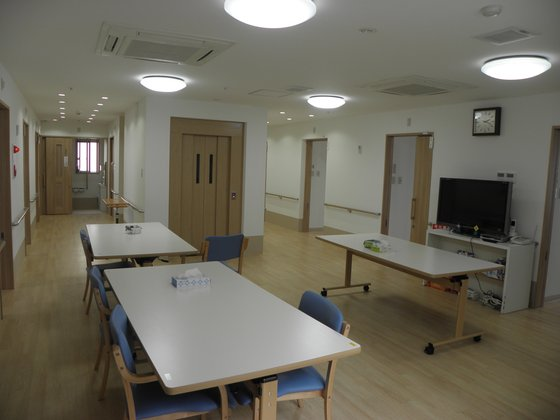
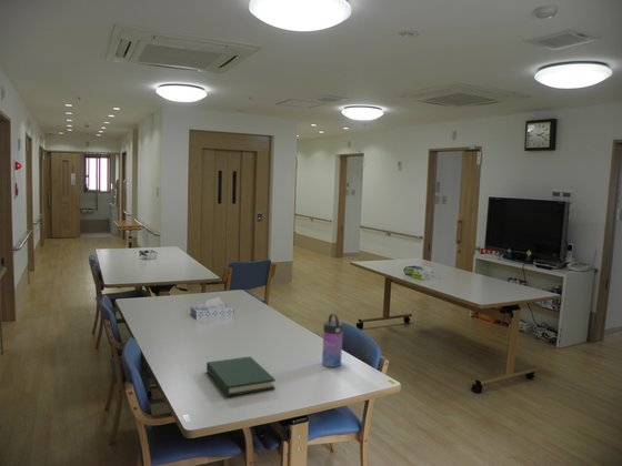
+ hardback book [205,355,277,397]
+ water bottle [321,313,344,368]
